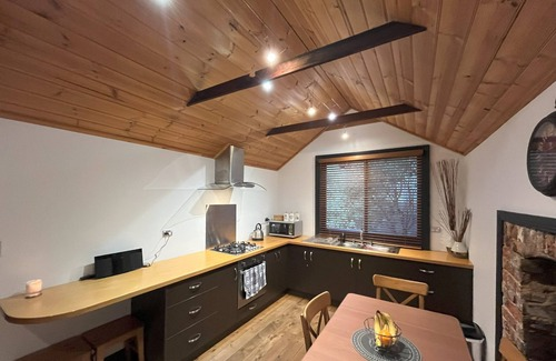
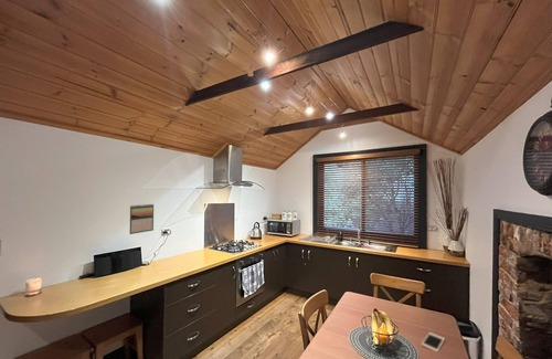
+ calendar [128,203,155,235]
+ cell phone [421,331,446,352]
